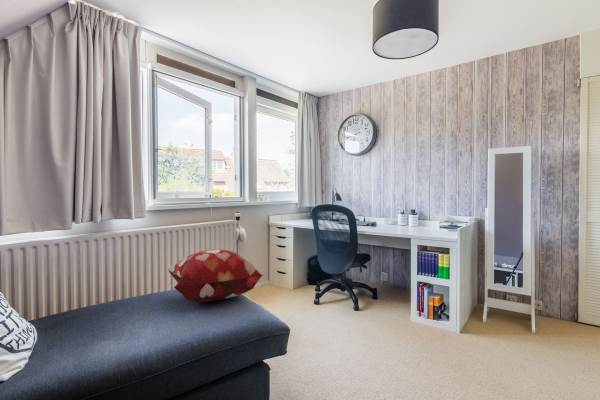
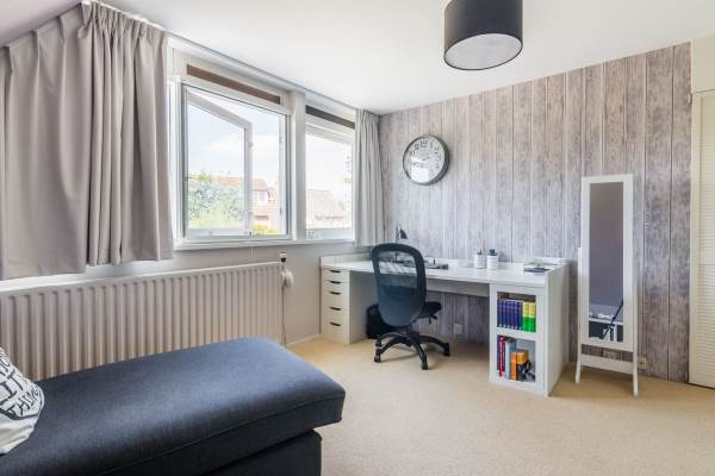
- decorative pillow [167,248,263,303]
